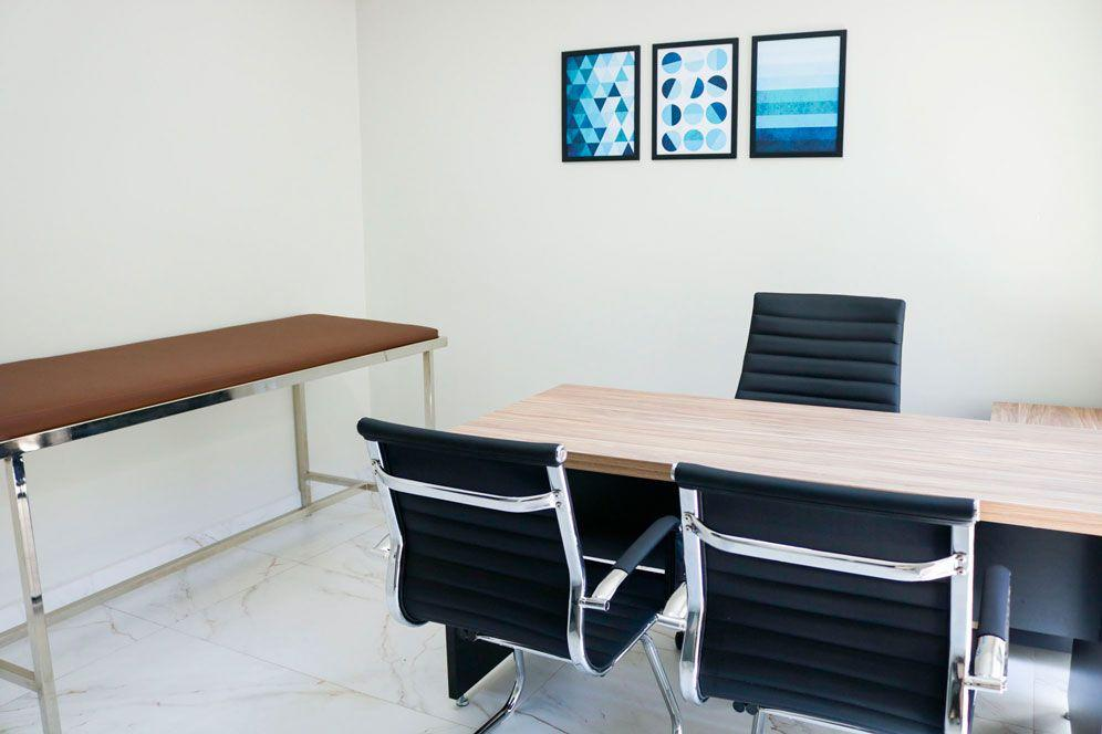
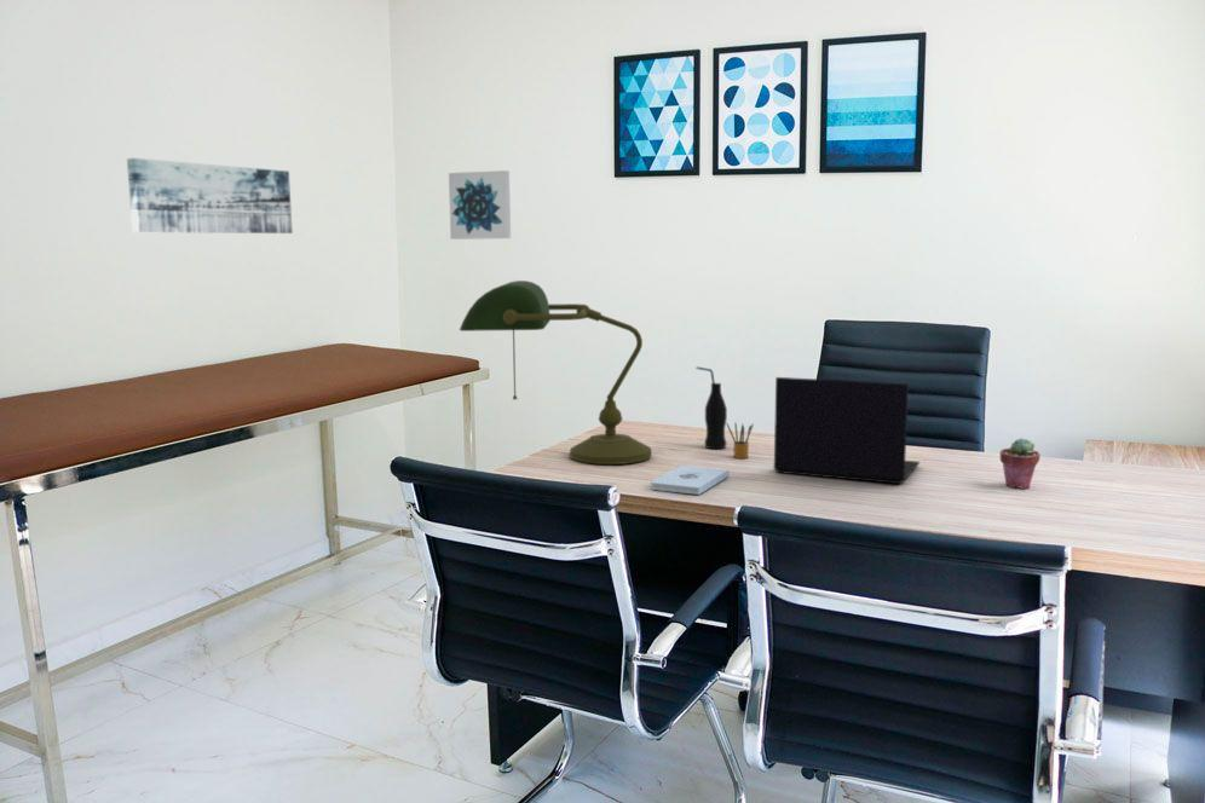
+ wall art [448,169,512,241]
+ bottle [696,365,728,450]
+ notepad [650,464,731,496]
+ desk lamp [459,279,652,466]
+ wall art [126,157,294,235]
+ potted succulent [999,437,1040,490]
+ laptop [773,376,921,485]
+ pencil box [726,421,755,460]
